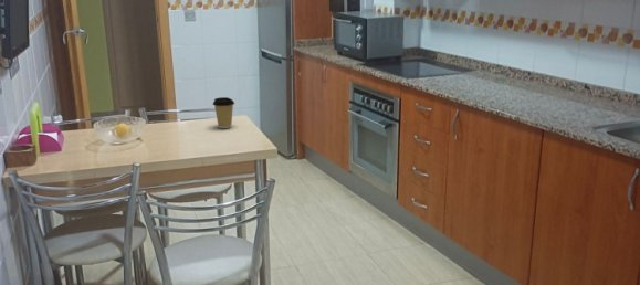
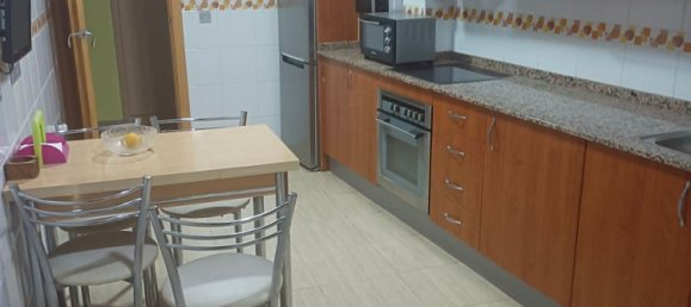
- coffee cup [212,96,235,129]
